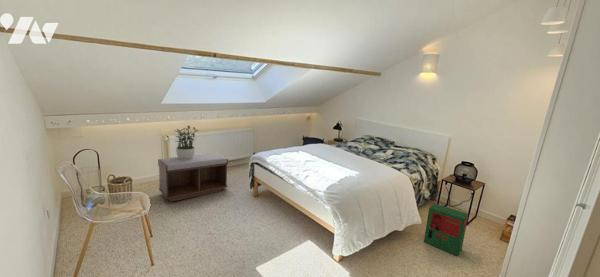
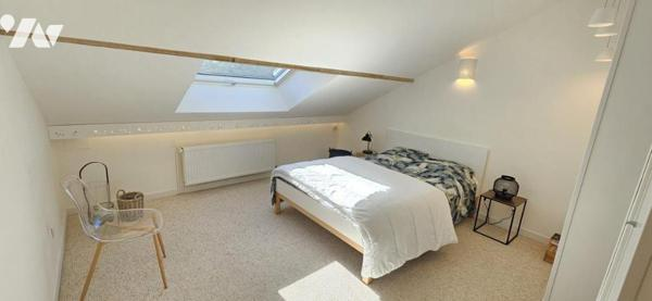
- potted plant [173,125,199,160]
- cardboard box [423,203,469,257]
- bench [157,152,229,203]
